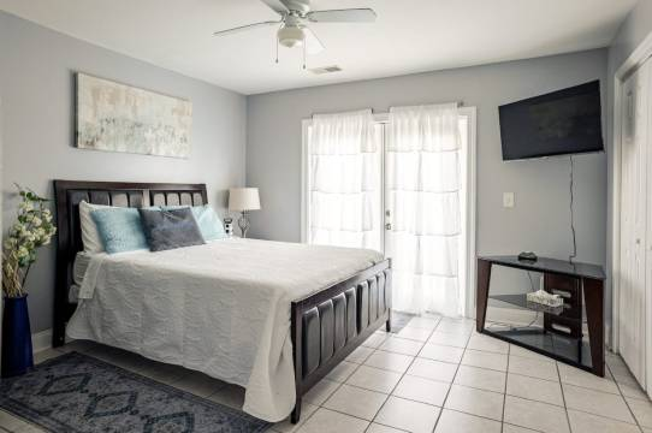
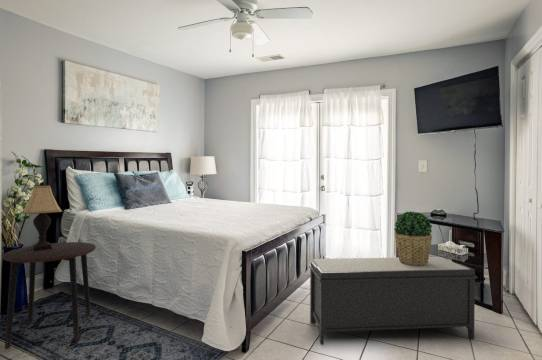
+ potted plant [393,210,433,266]
+ lamp [21,181,63,251]
+ side table [2,241,97,350]
+ bench [308,256,478,346]
